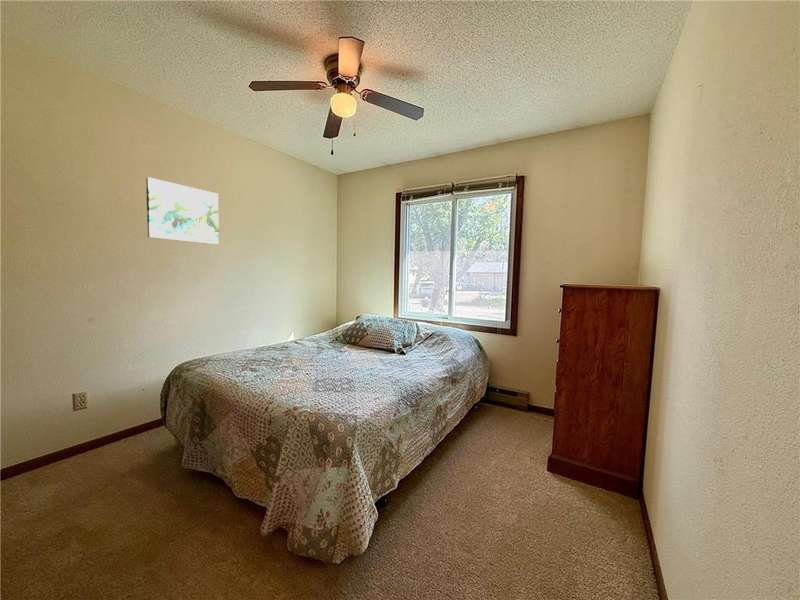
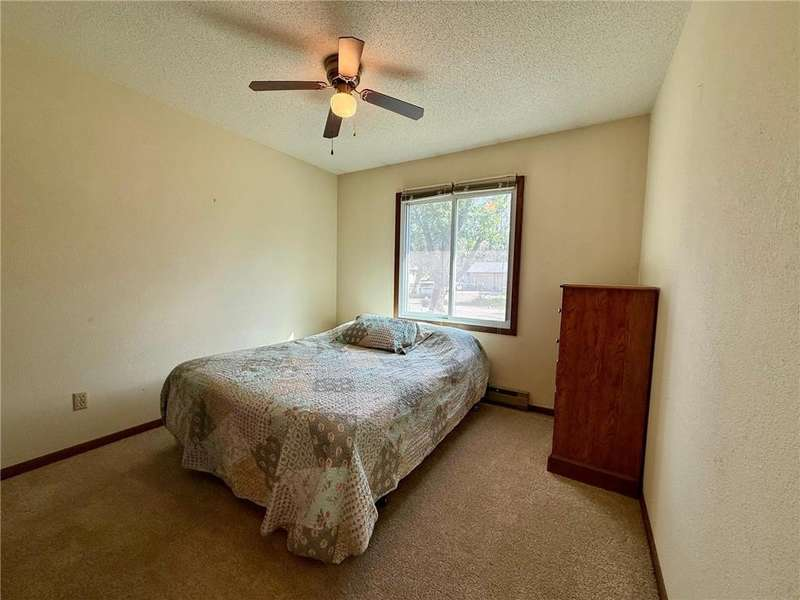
- wall art [145,176,220,245]
